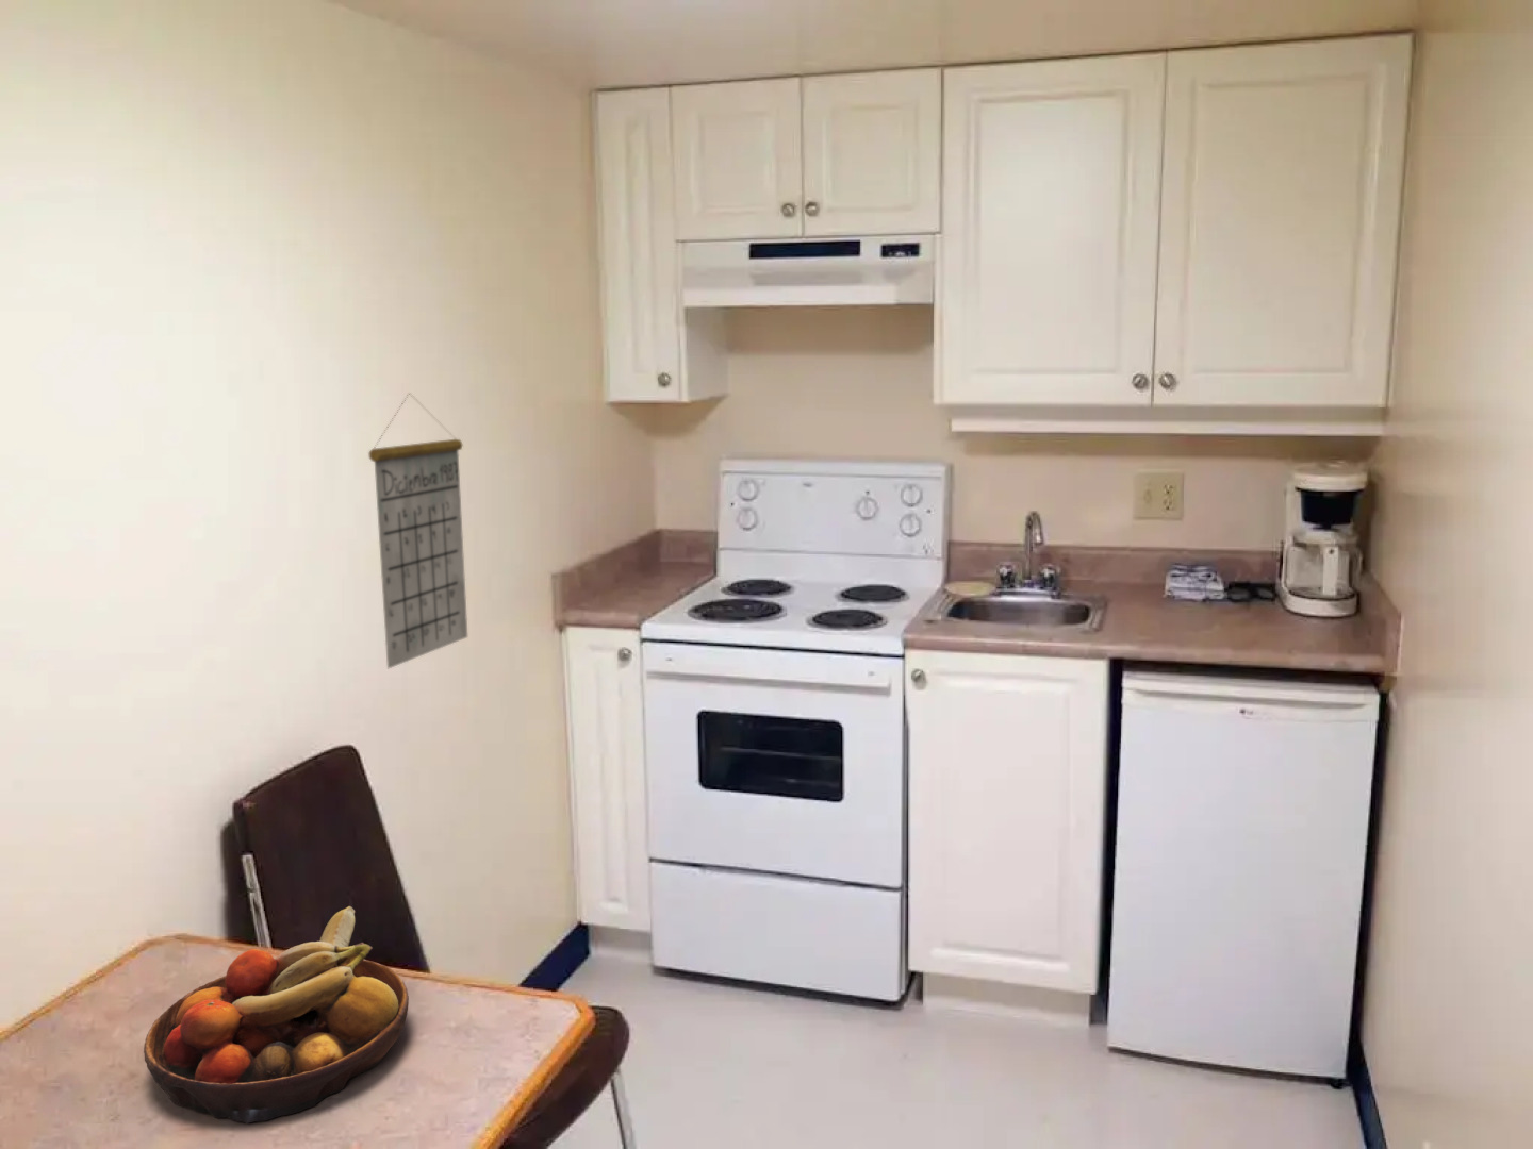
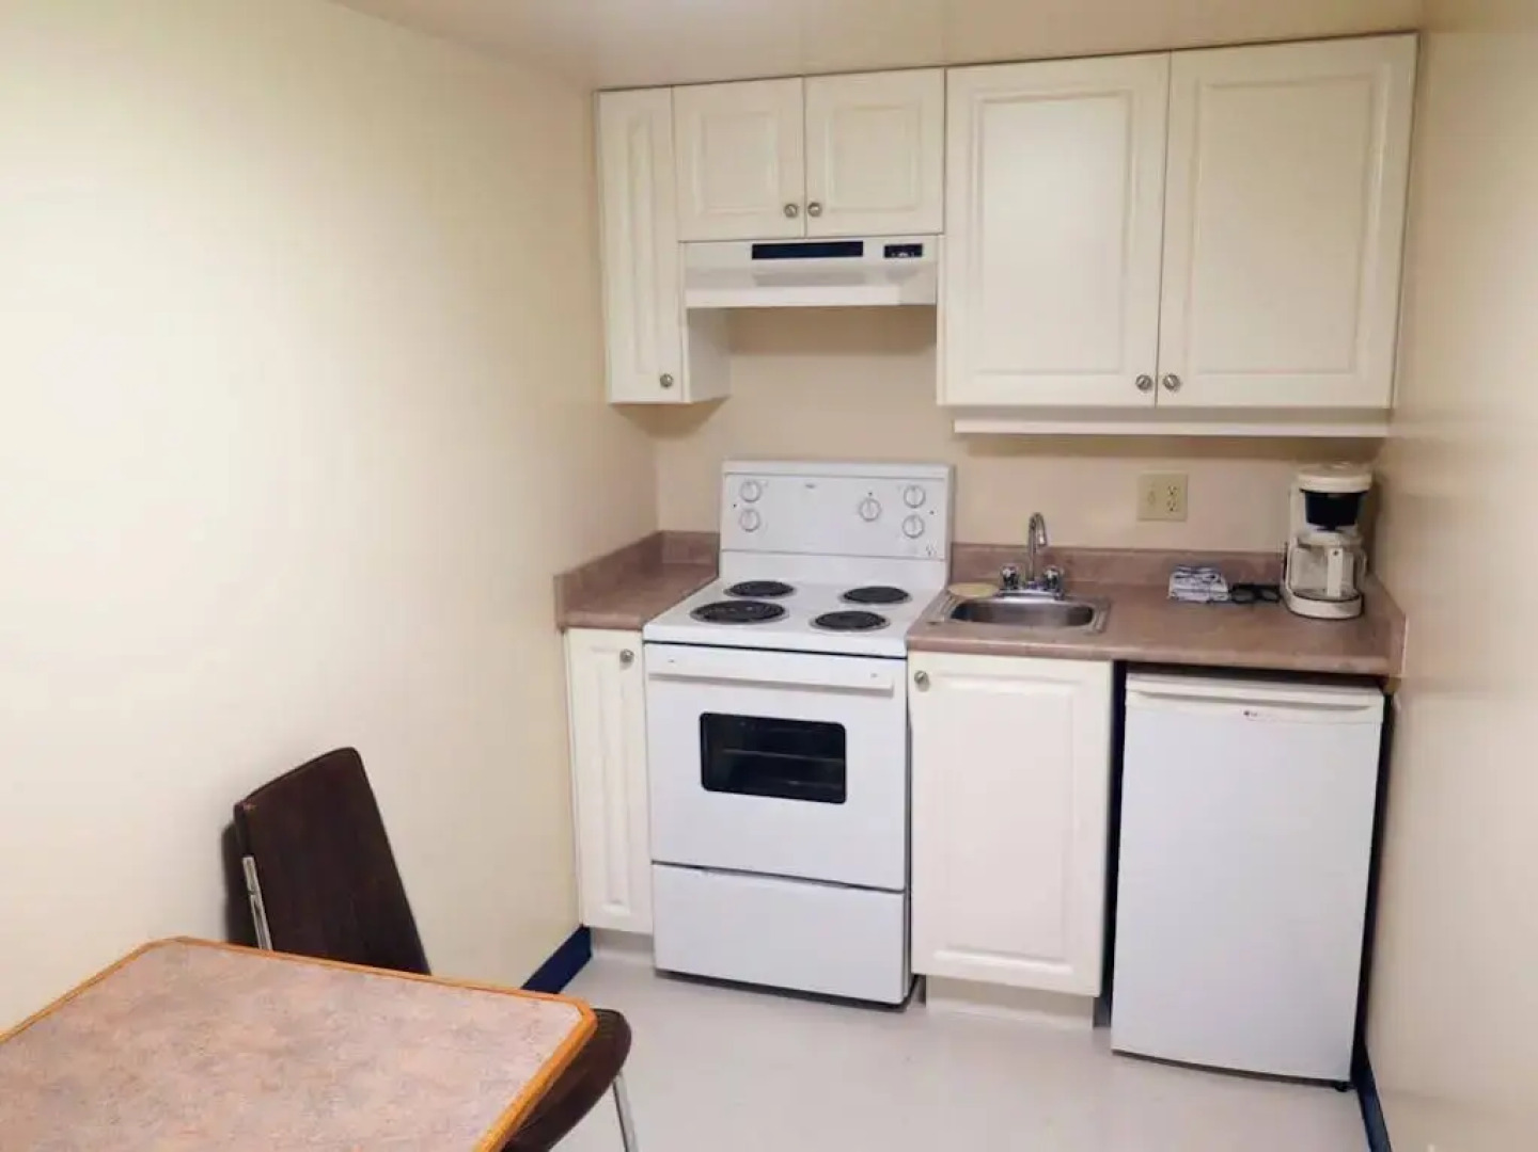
- fruit bowl [142,905,410,1125]
- calendar [367,391,468,669]
